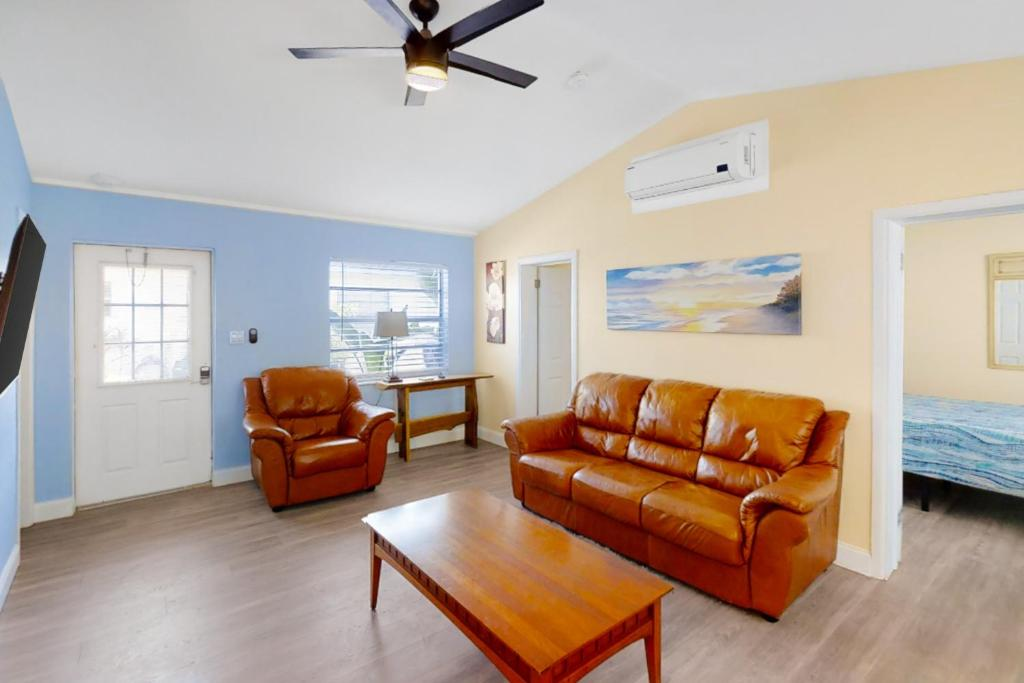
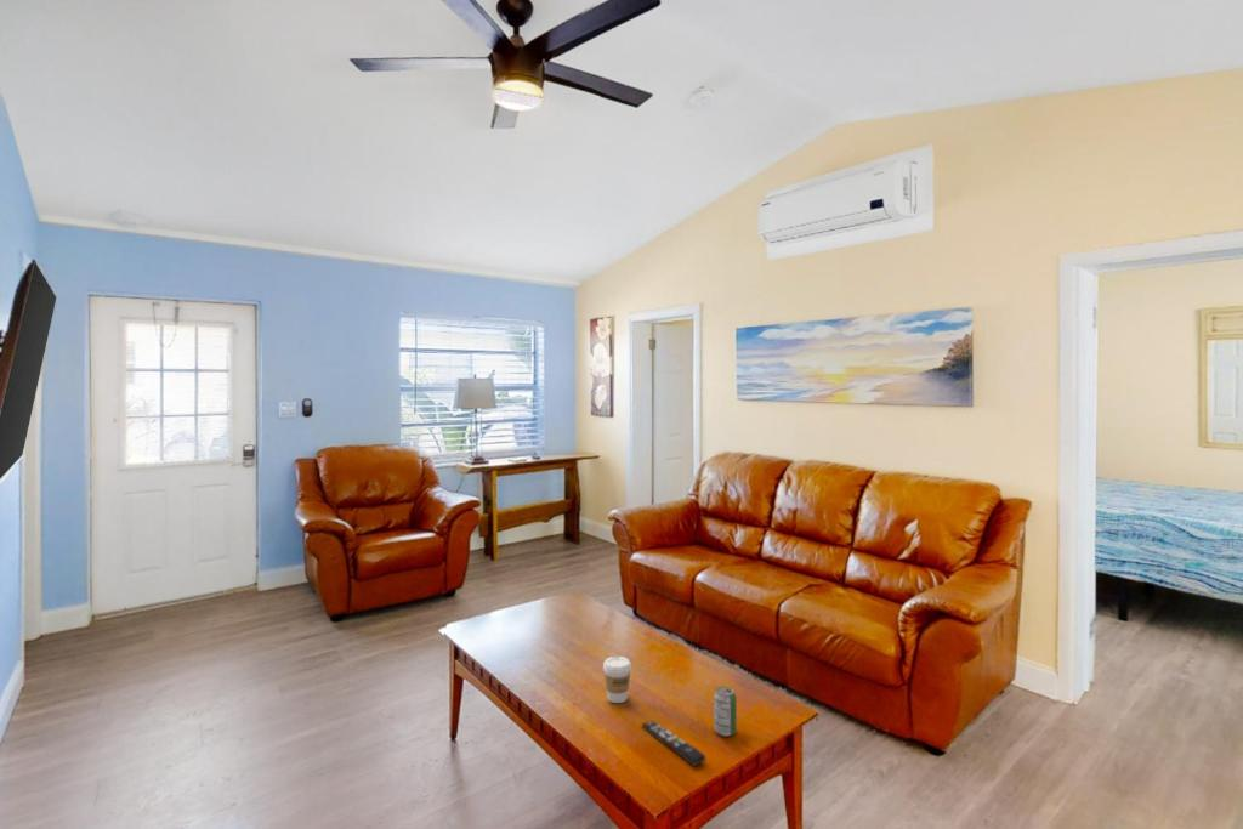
+ remote control [640,720,706,767]
+ beverage can [713,686,738,738]
+ coffee cup [602,655,632,704]
